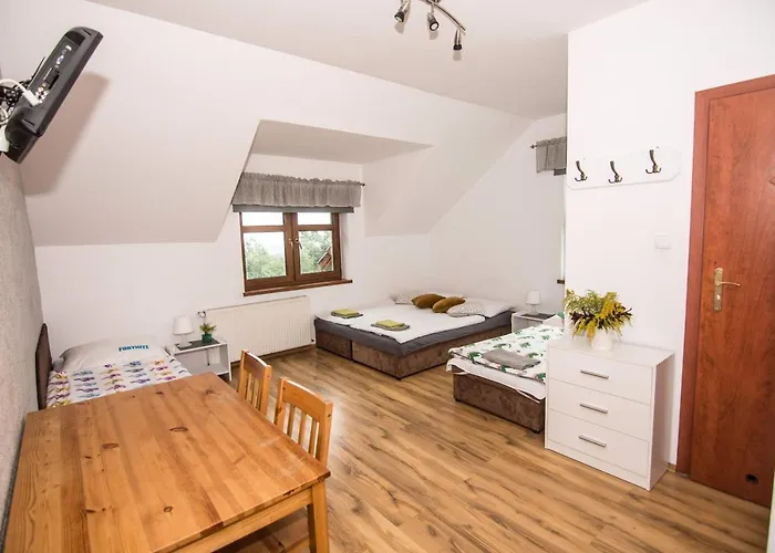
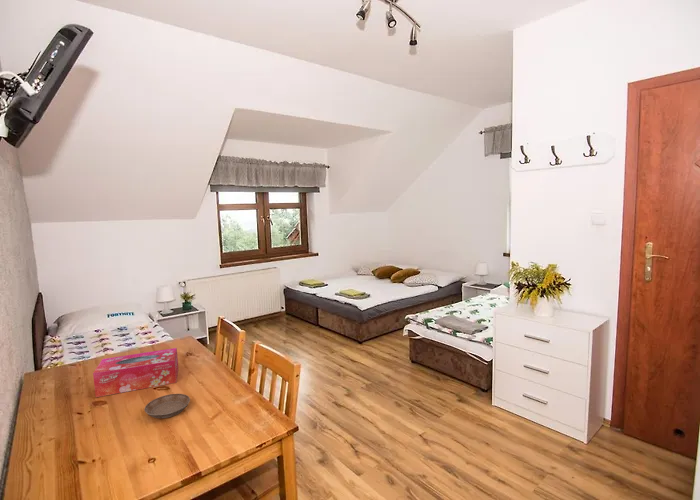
+ tissue box [92,347,179,398]
+ saucer [144,393,191,419]
